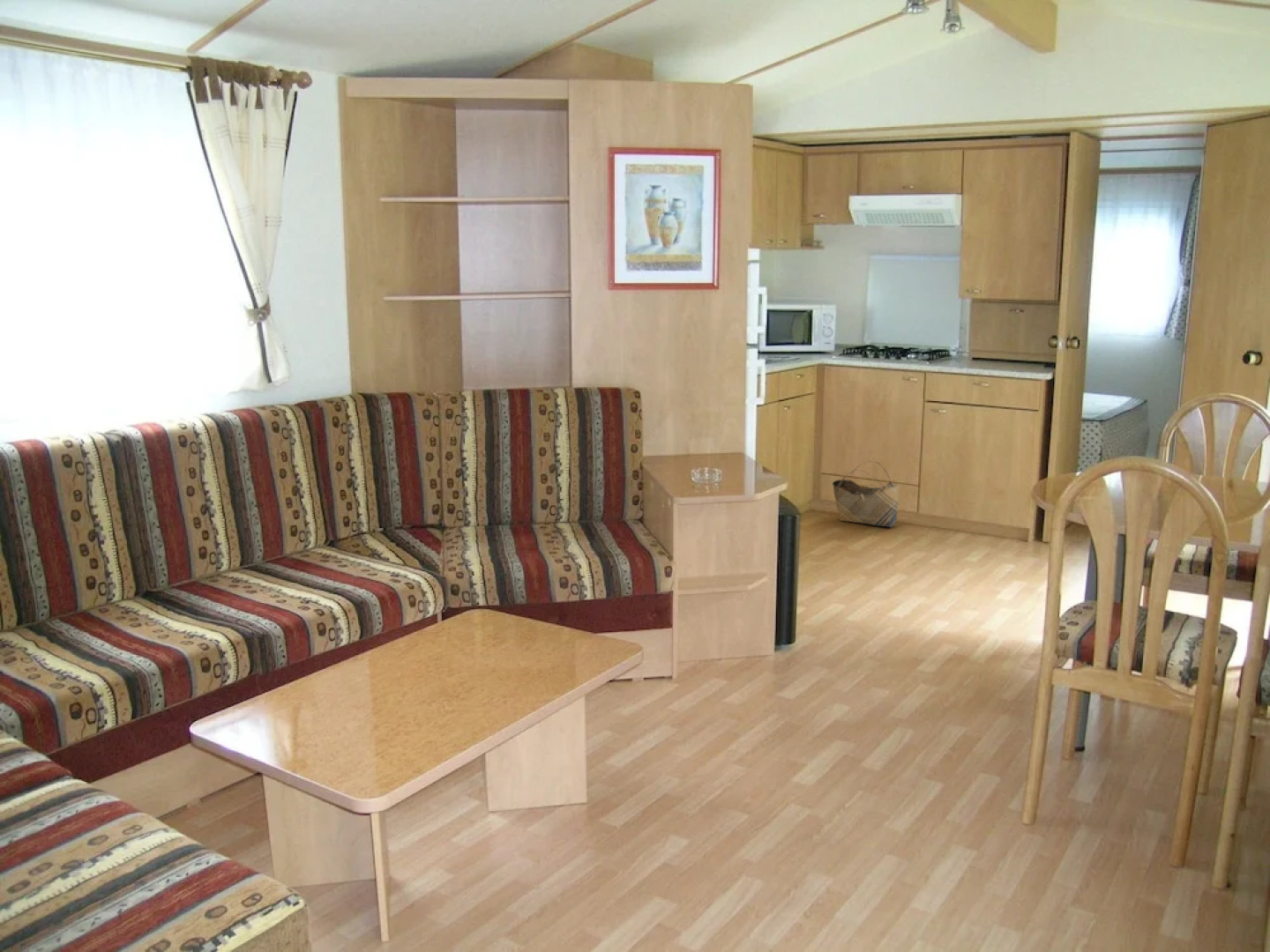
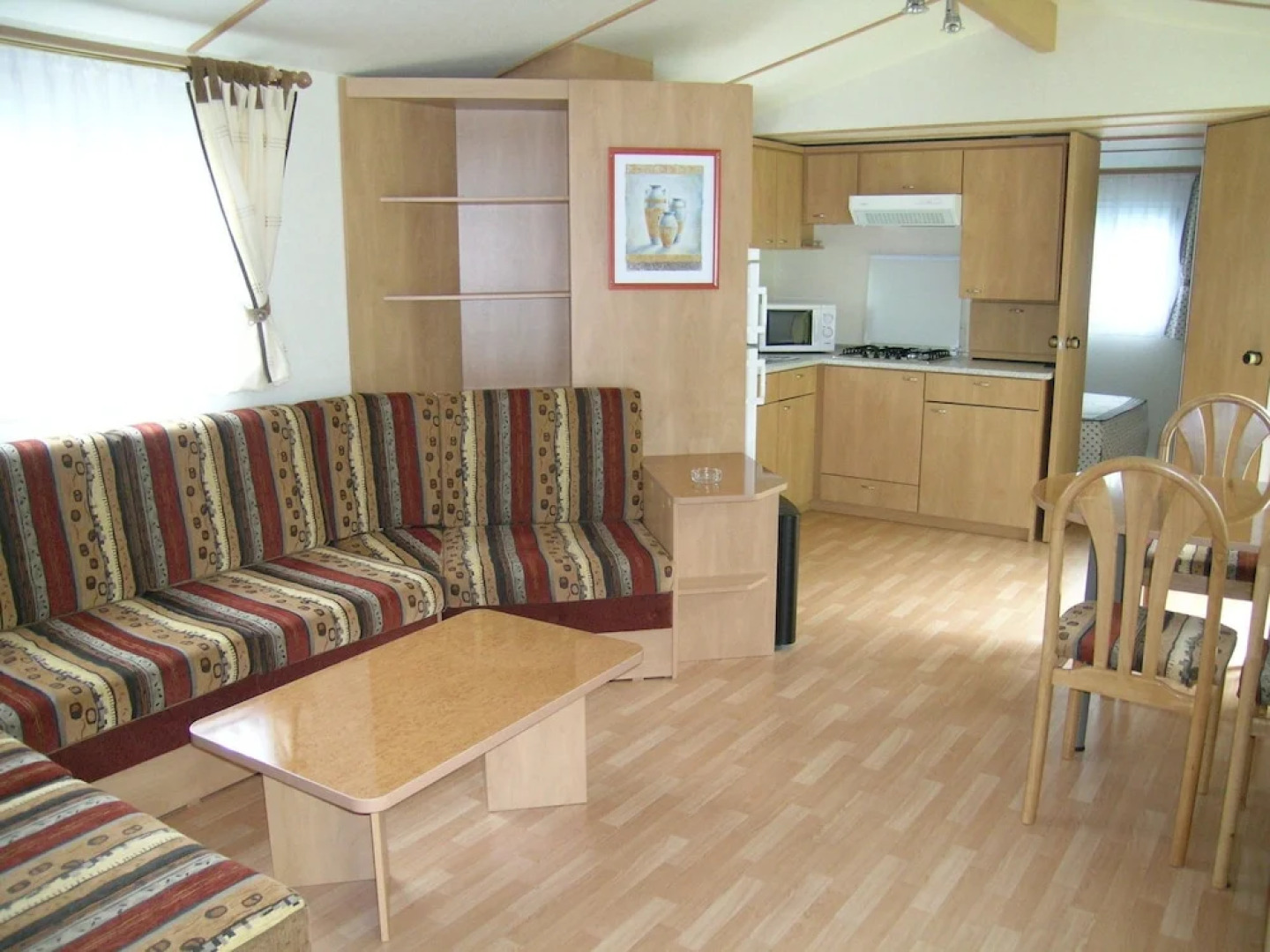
- basket [832,460,900,528]
